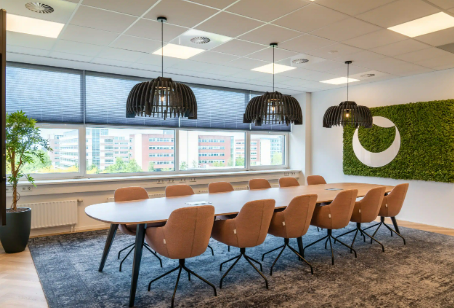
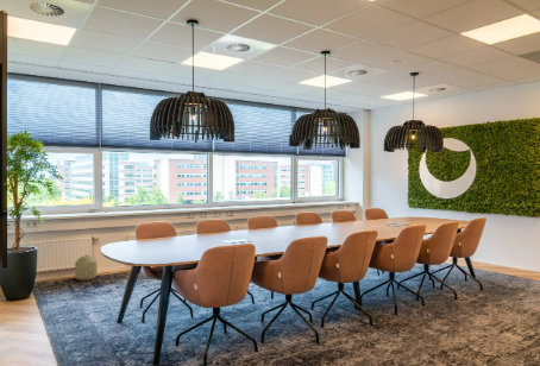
+ basket [74,254,99,282]
